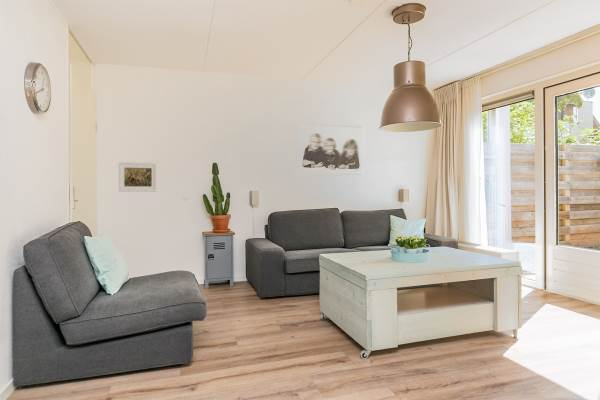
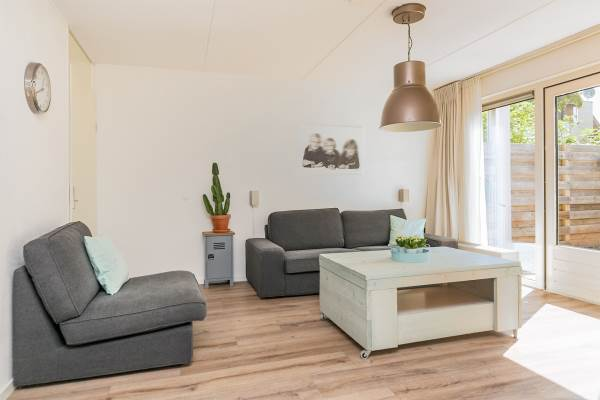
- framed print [118,161,158,193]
